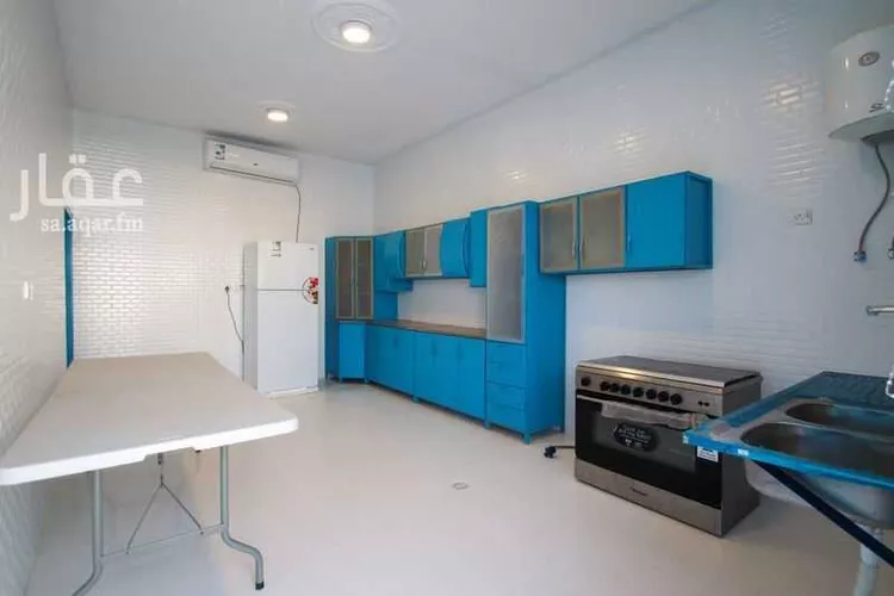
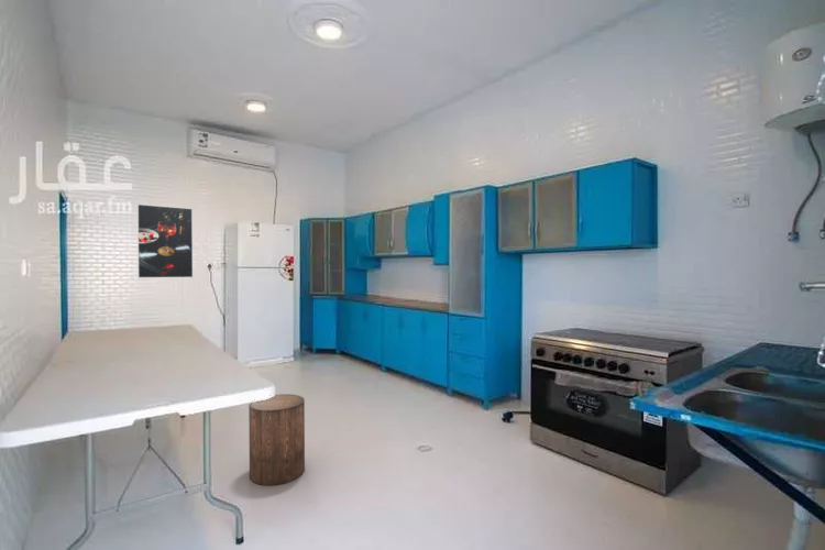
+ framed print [136,204,194,279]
+ stool [248,393,306,486]
